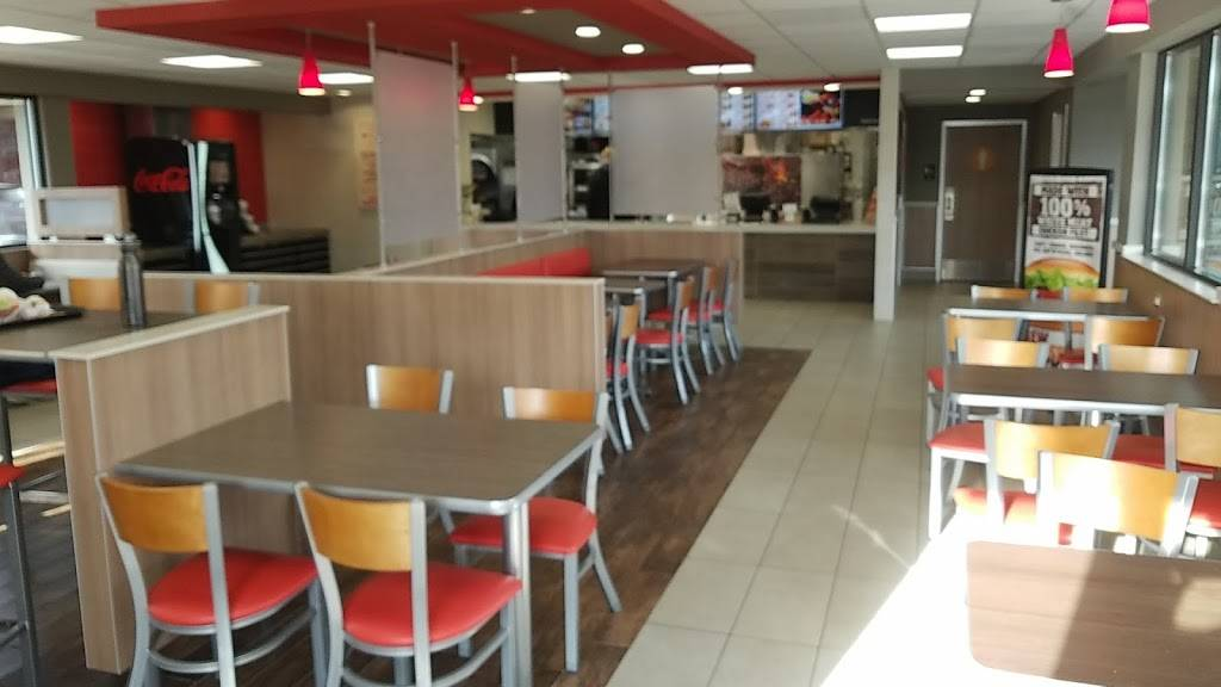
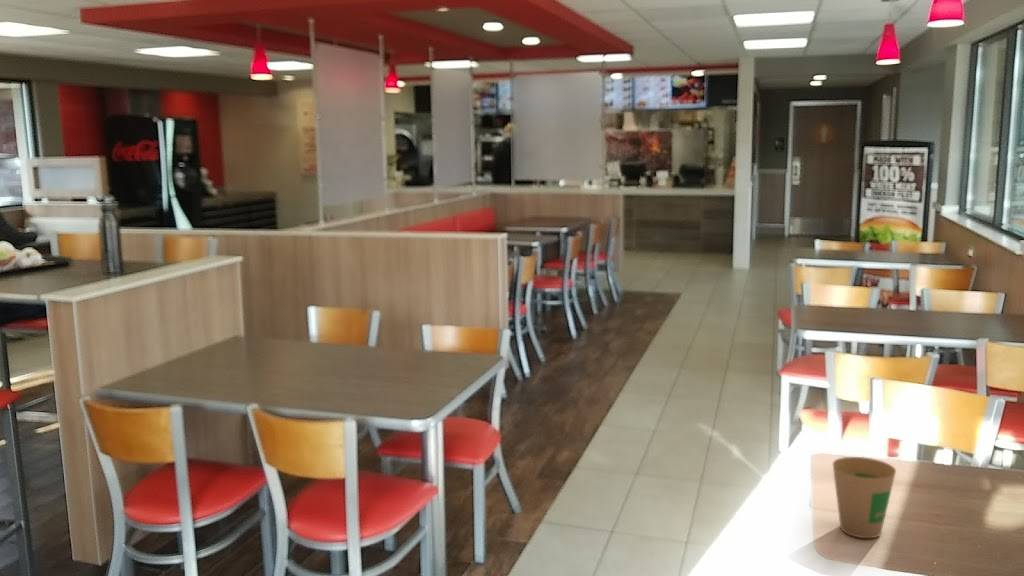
+ paper cup [832,456,897,539]
